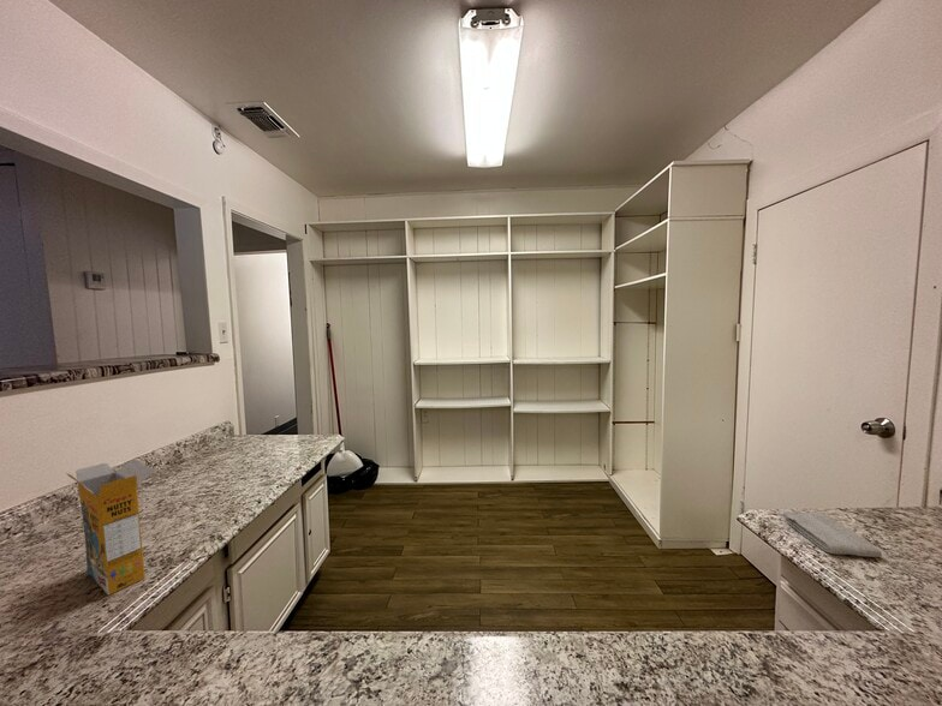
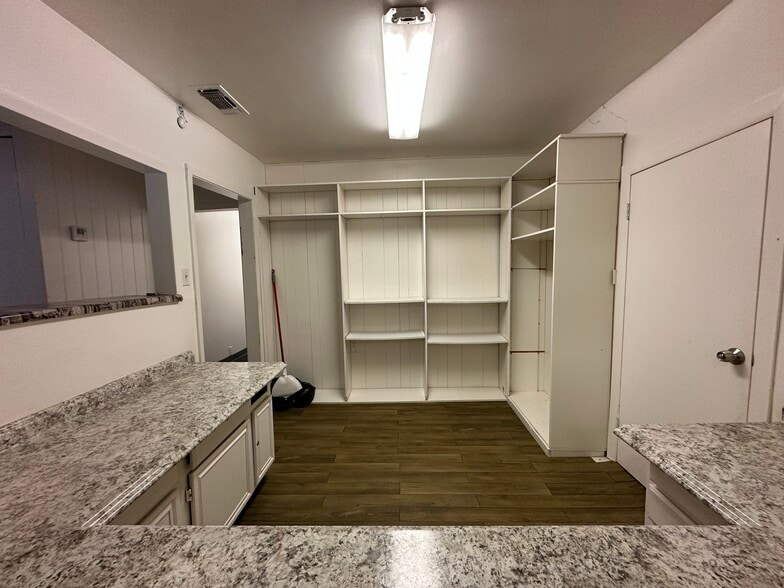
- washcloth [781,510,883,558]
- cereal box [65,459,157,596]
